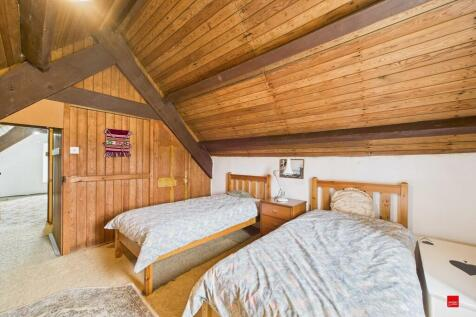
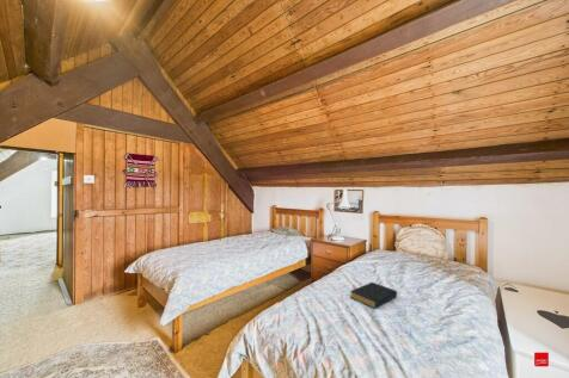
+ hardback book [349,281,398,310]
